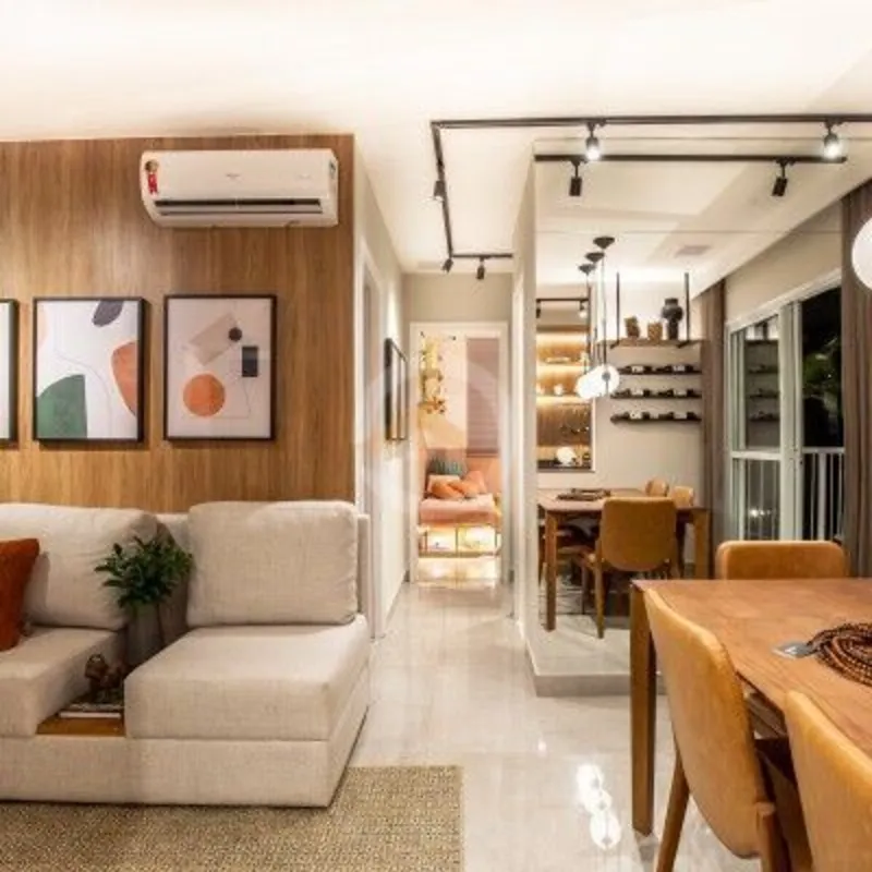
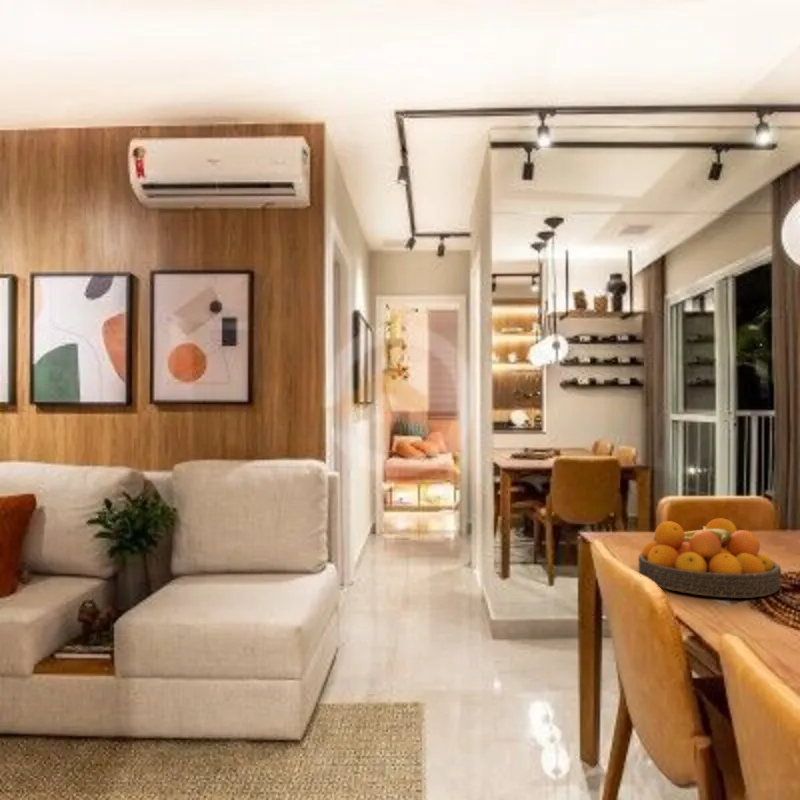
+ fruit bowl [637,517,782,599]
